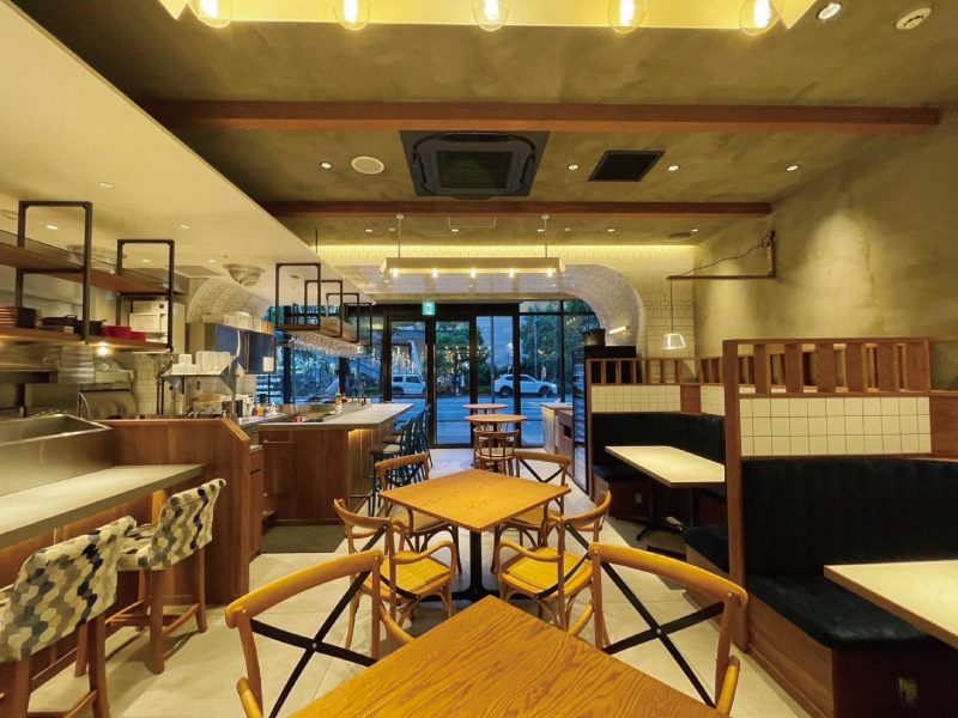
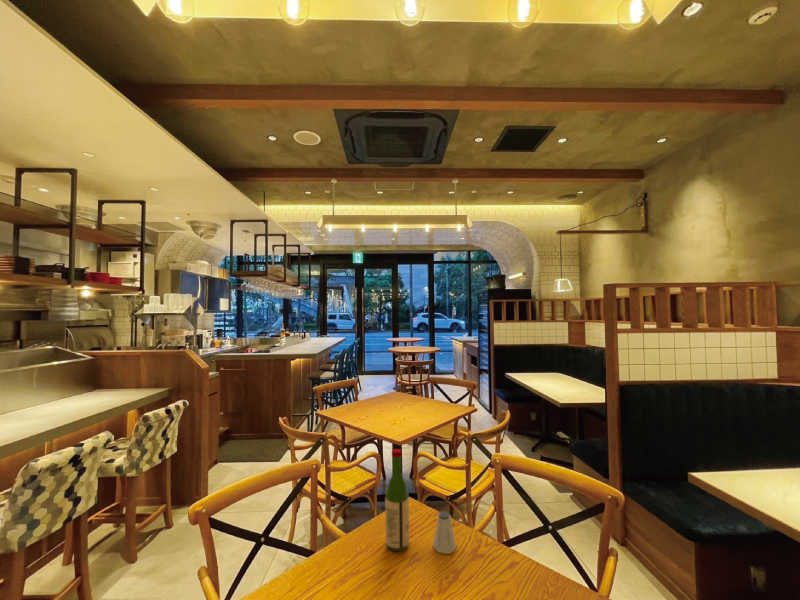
+ saltshaker [432,510,457,555]
+ wine bottle [384,448,410,552]
